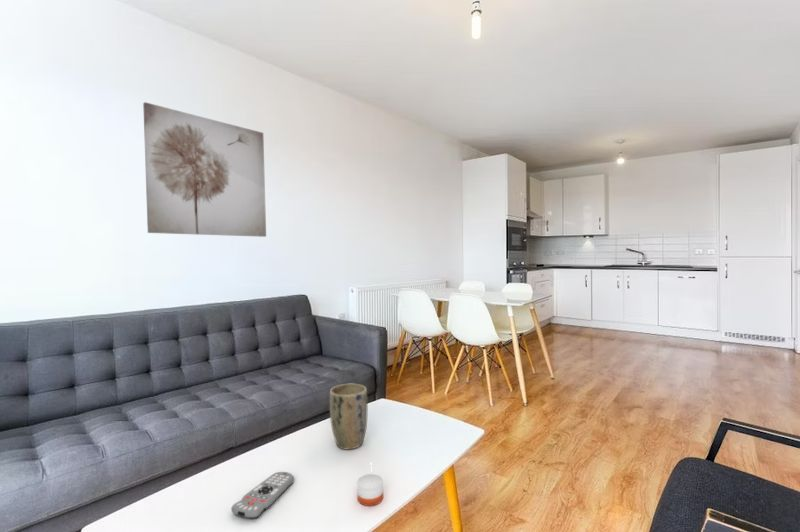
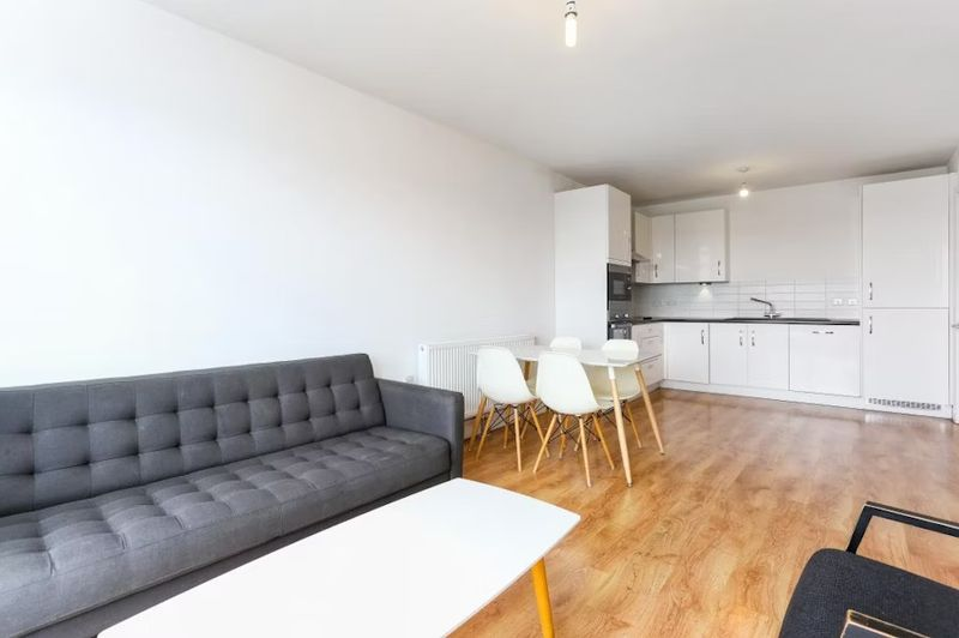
- plant pot [328,383,368,450]
- remote control [230,471,295,520]
- candle [356,473,384,507]
- wall art [142,101,267,238]
